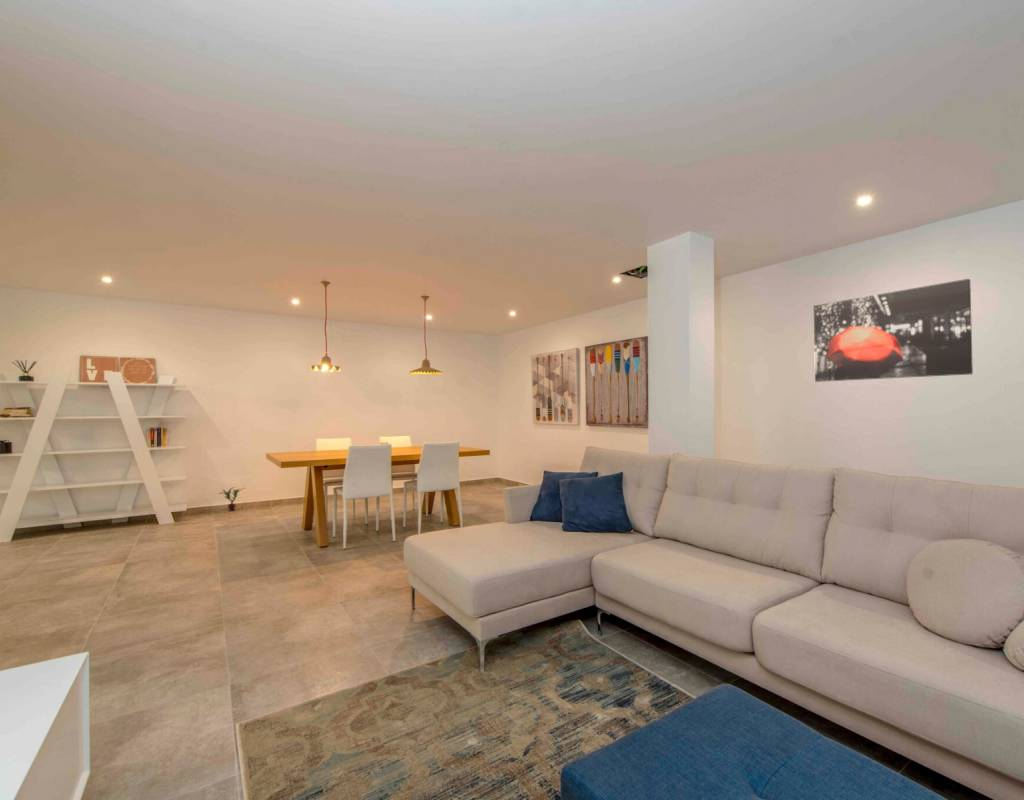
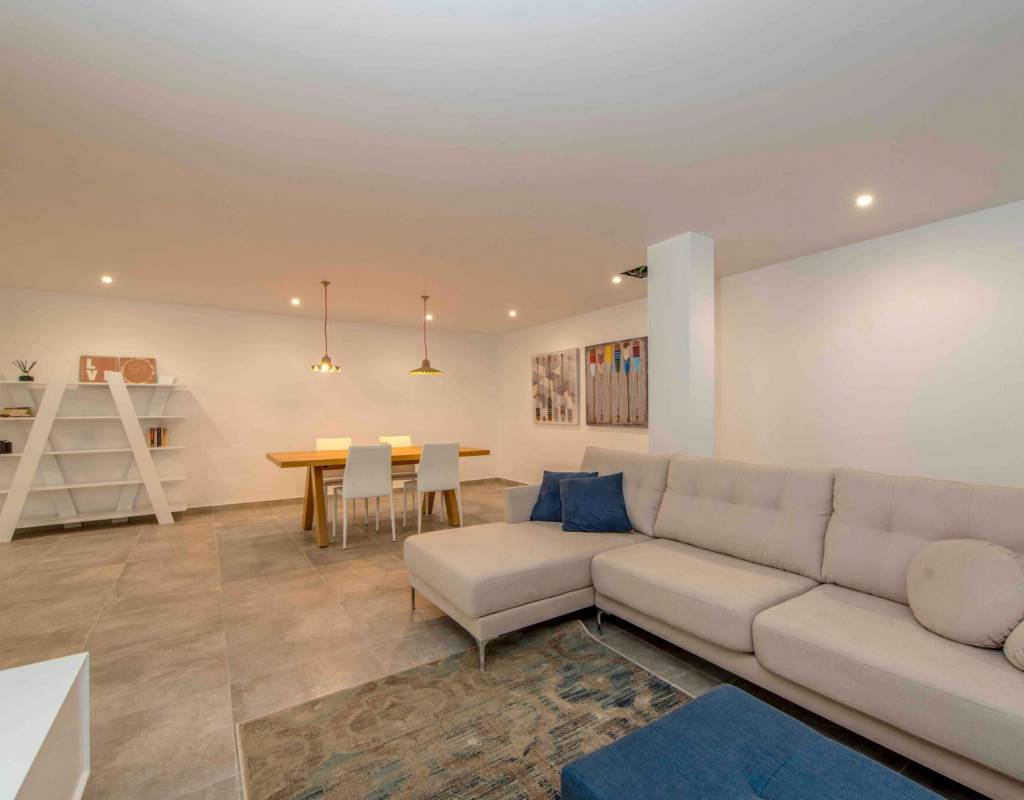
- potted plant [217,485,245,512]
- wall art [813,278,974,383]
